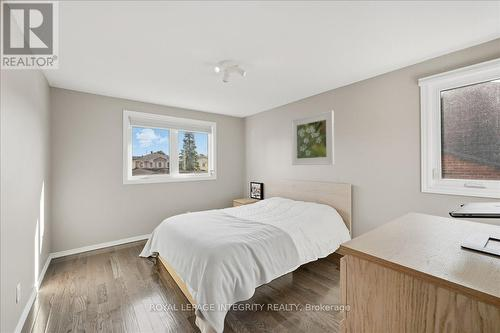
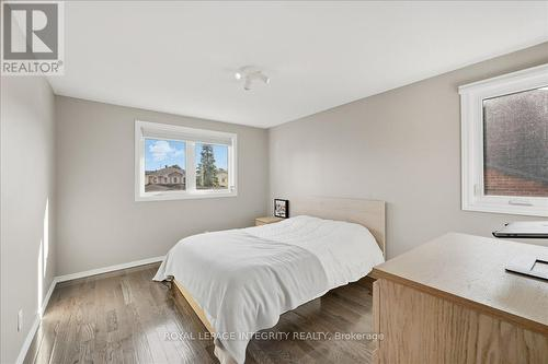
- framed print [291,109,335,166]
